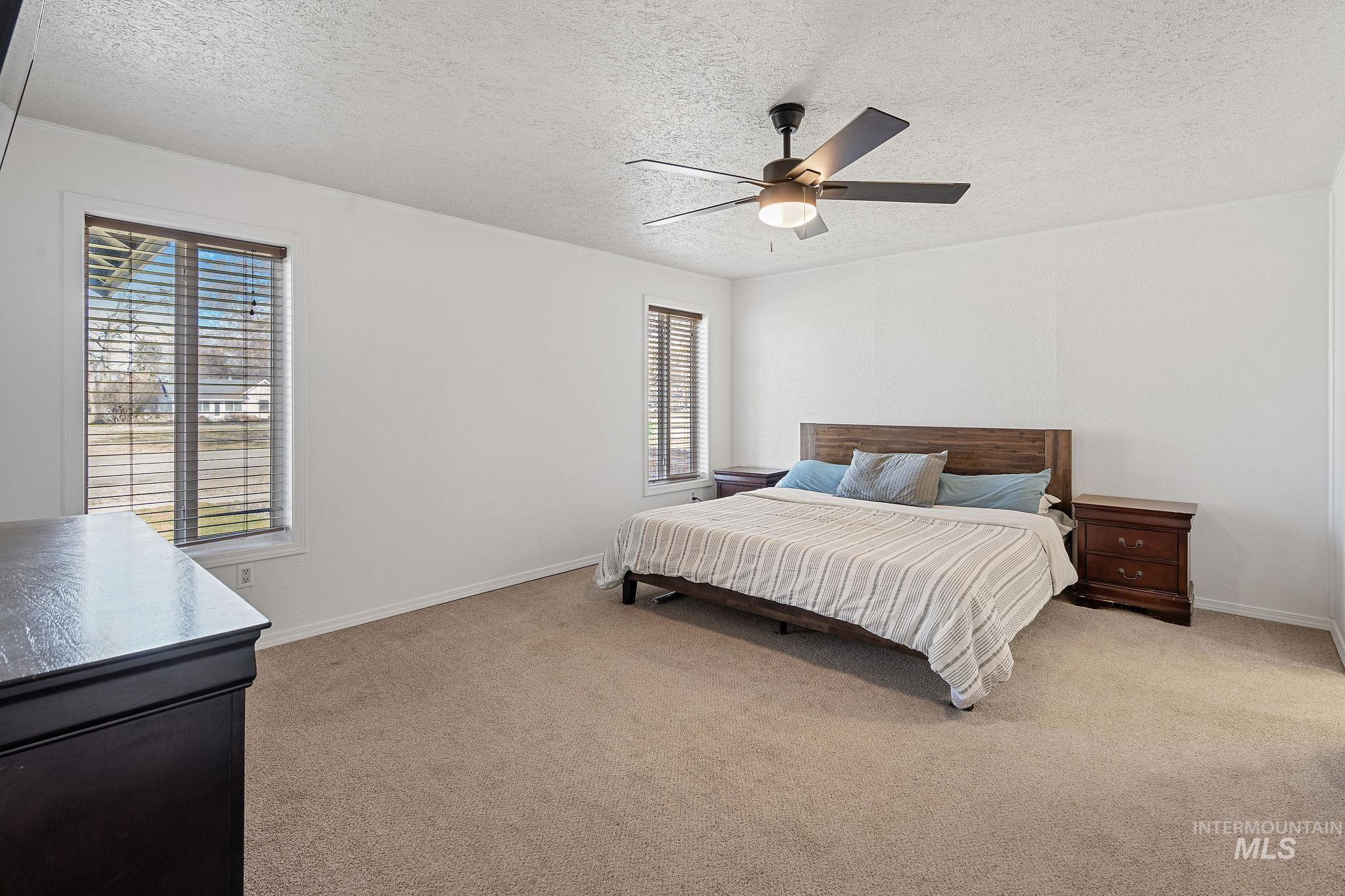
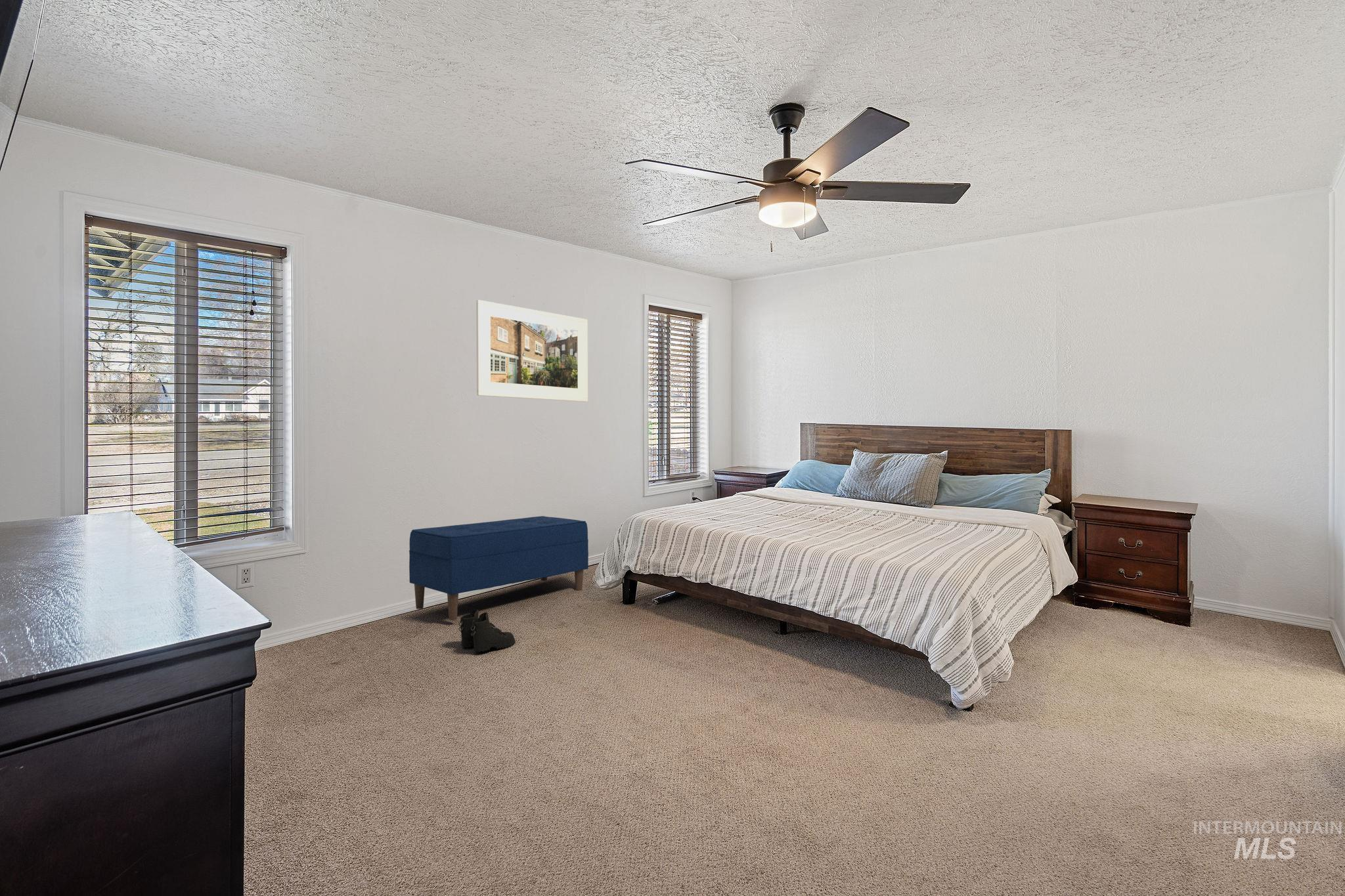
+ boots [458,608,516,652]
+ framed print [475,299,588,402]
+ bench [408,515,589,621]
